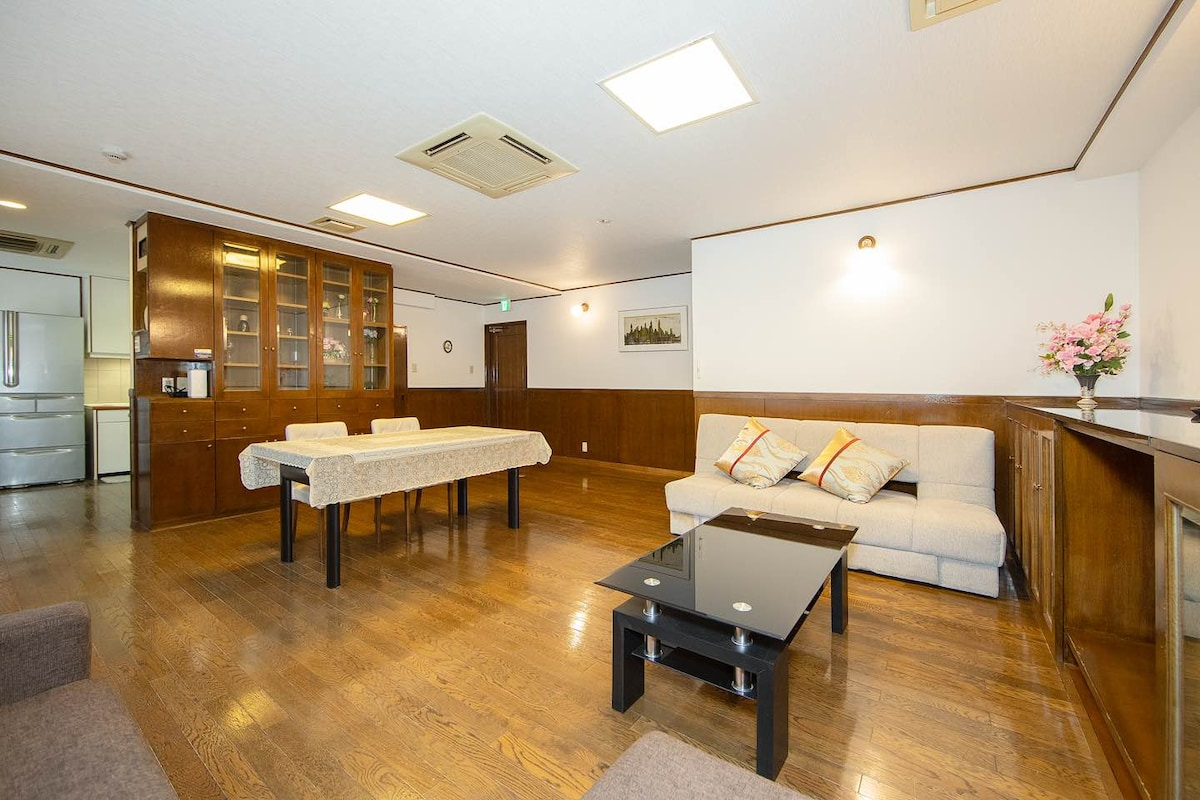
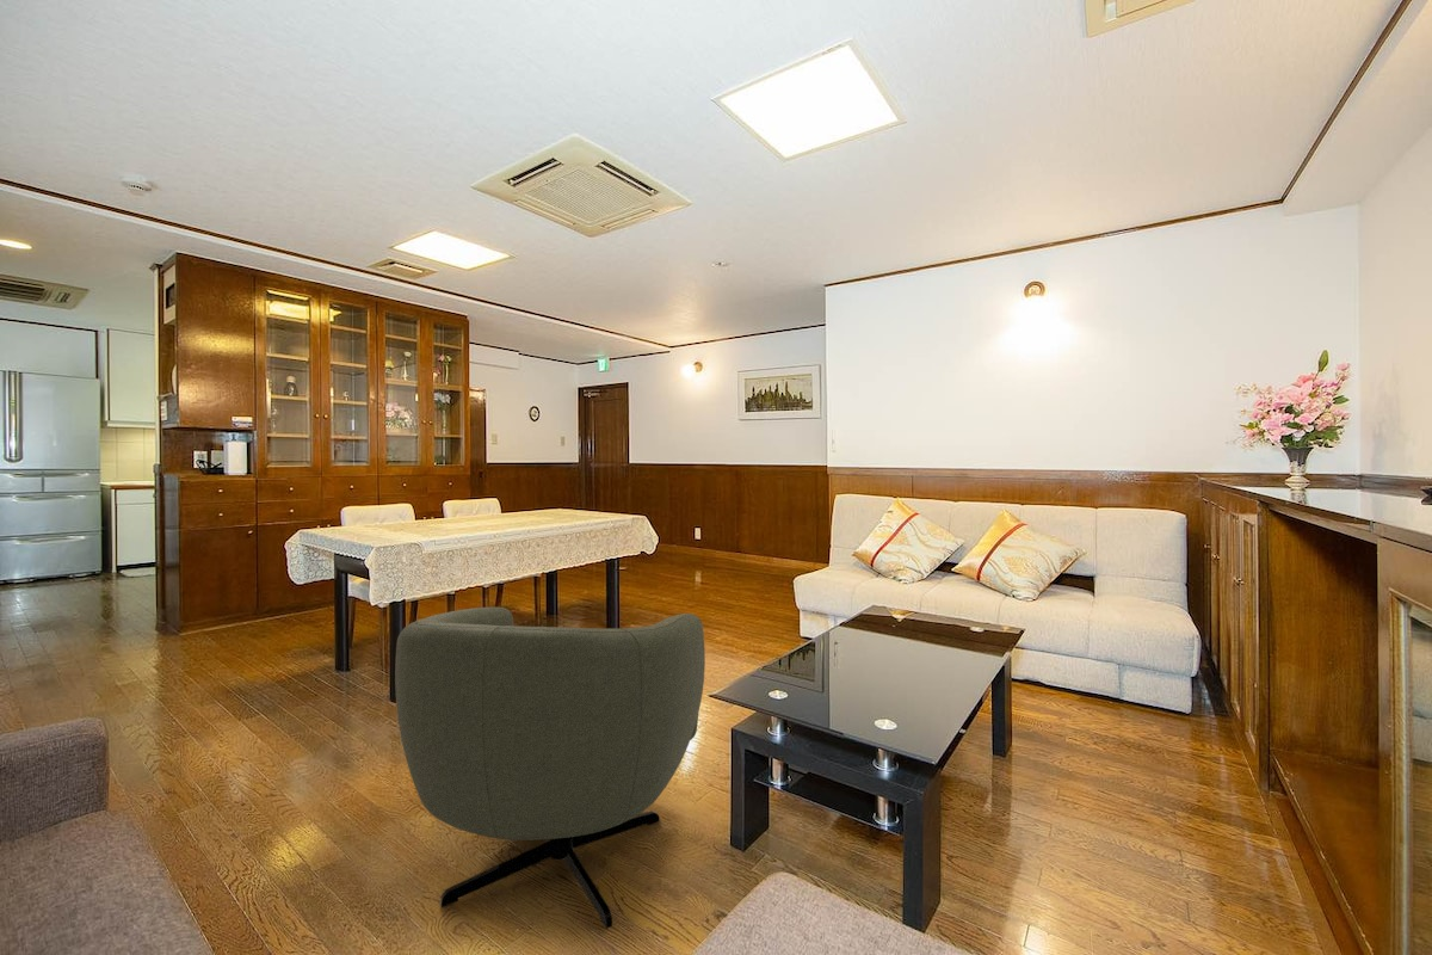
+ armchair [394,606,706,930]
